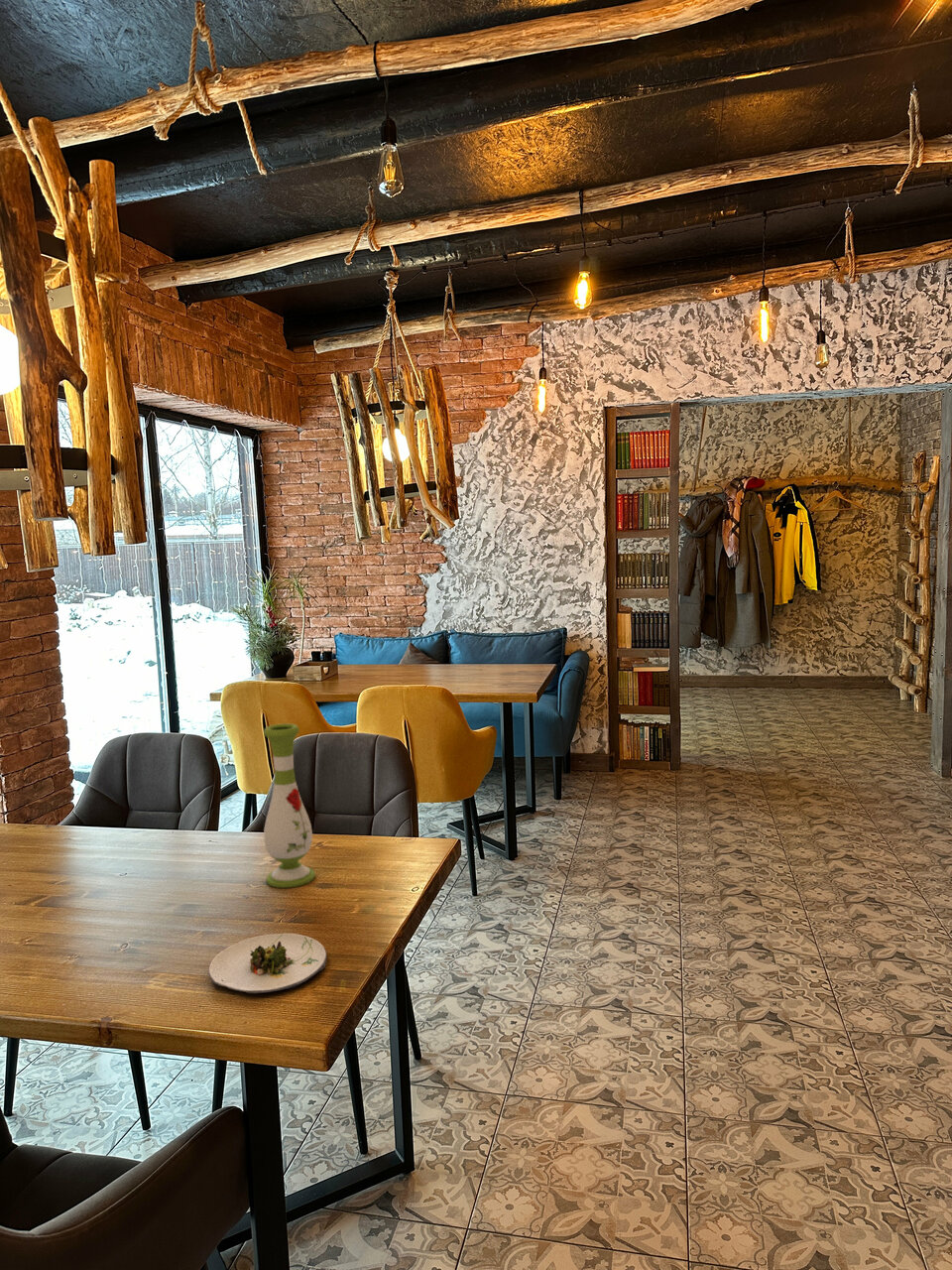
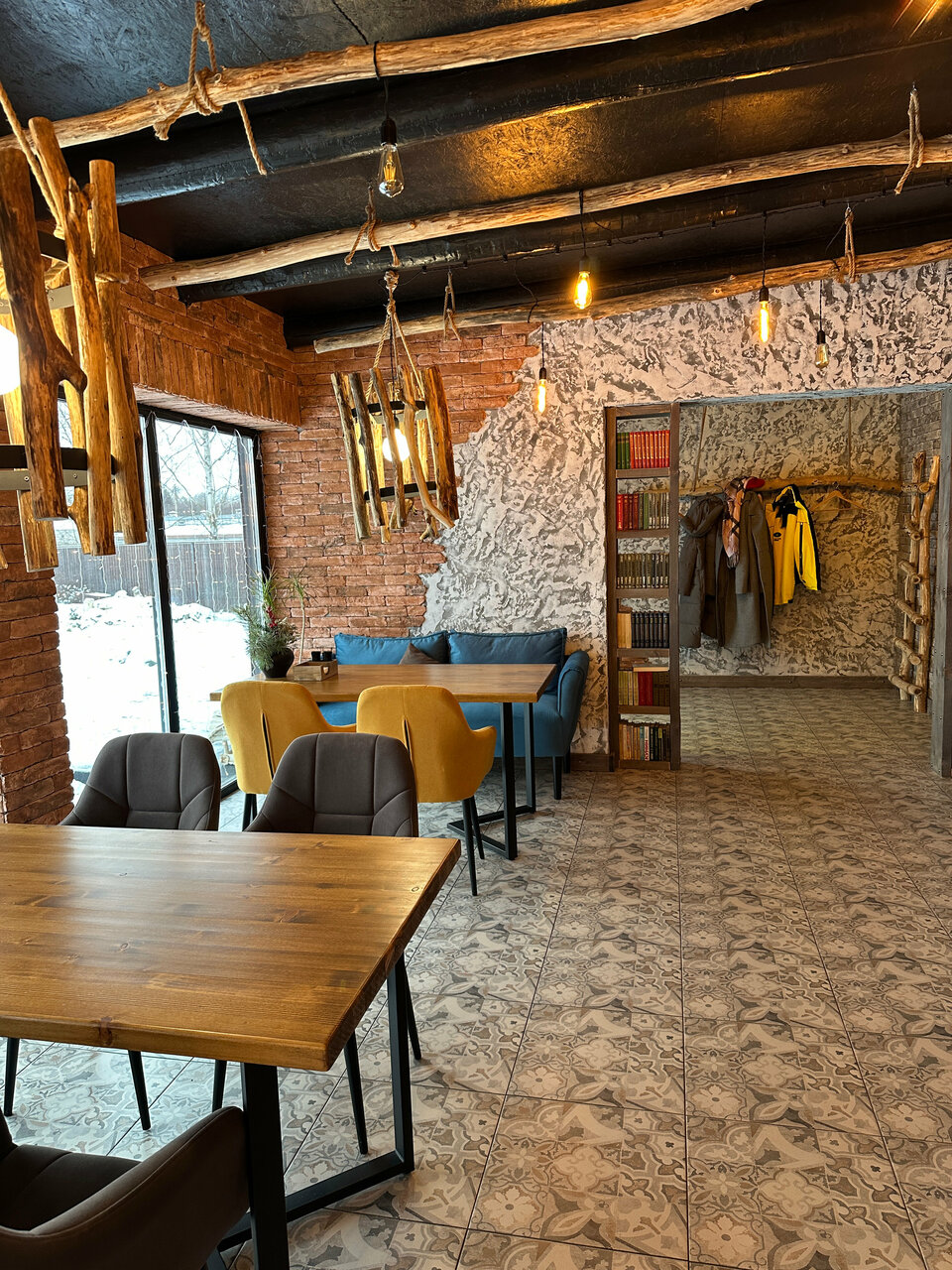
- vase [263,722,316,889]
- salad plate [207,933,327,994]
